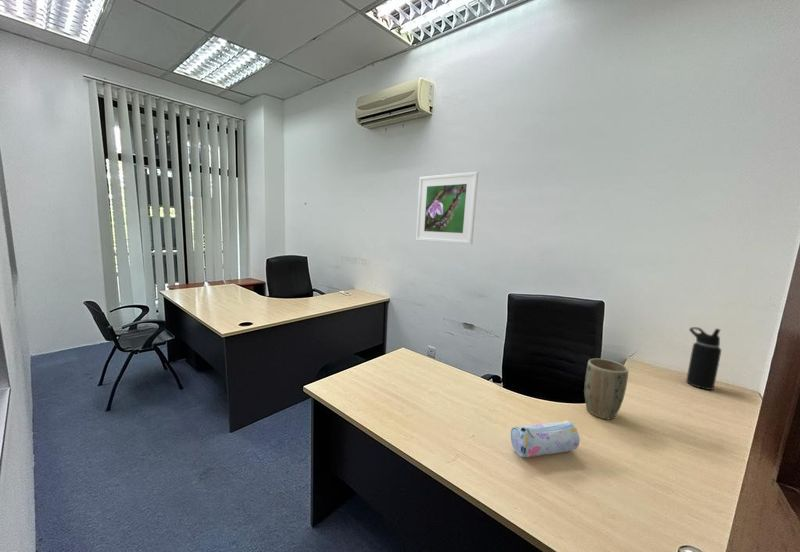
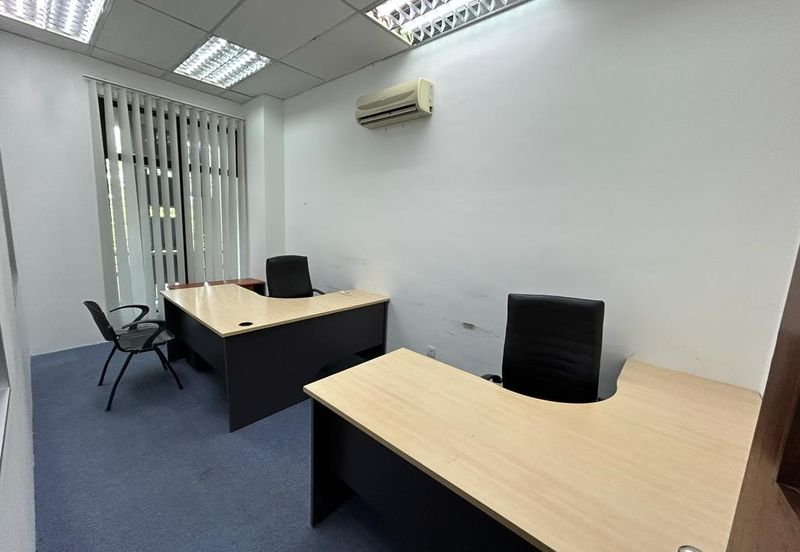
- pencil case [510,419,581,458]
- plant pot [583,358,629,420]
- water bottle [685,326,722,391]
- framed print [415,171,479,245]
